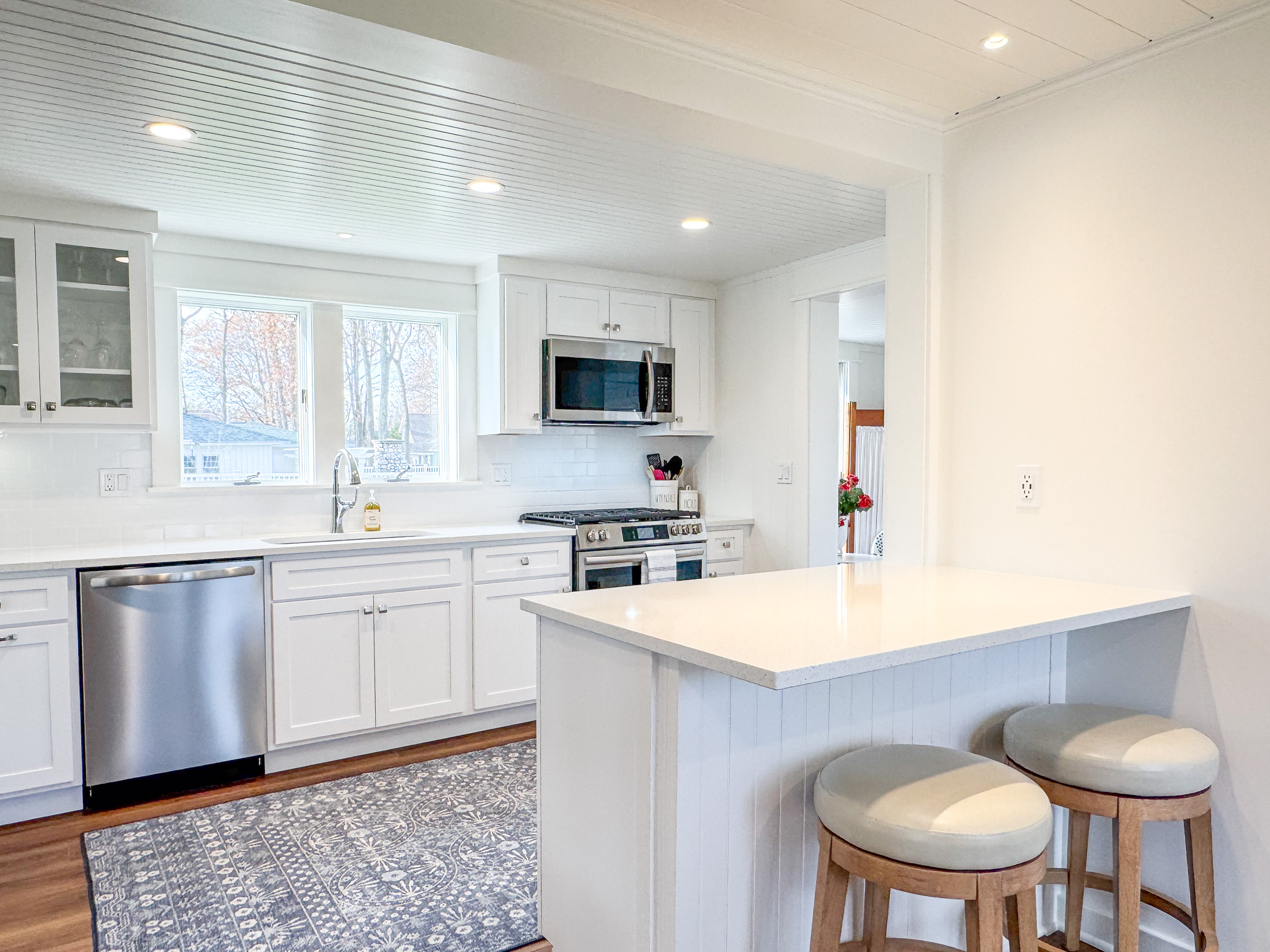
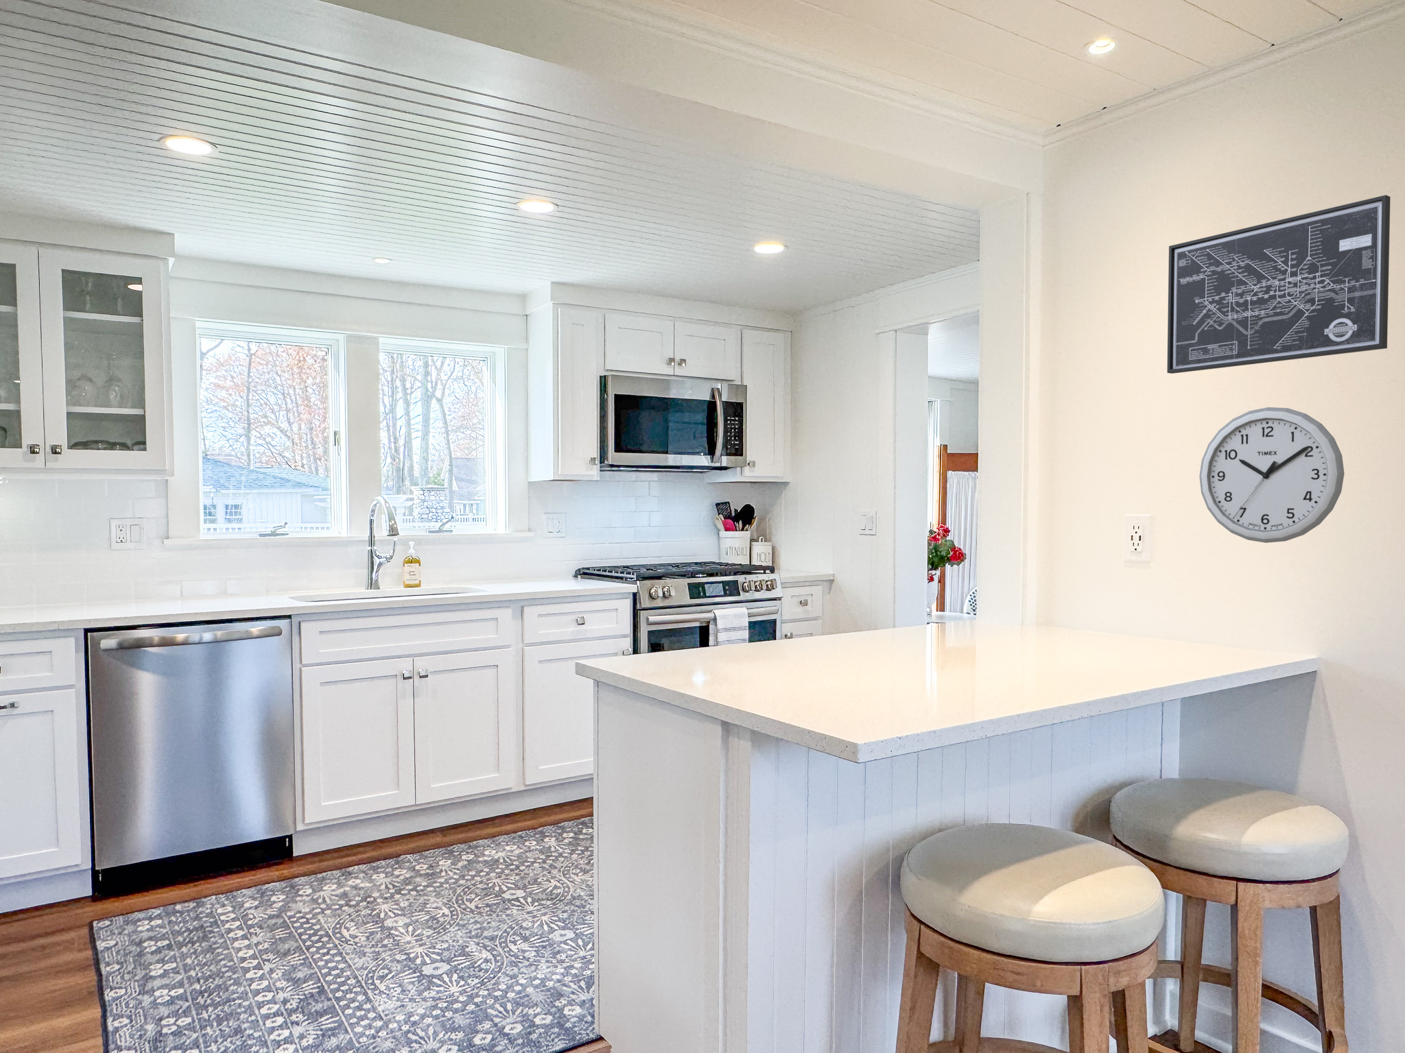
+ wall art [1166,195,1392,374]
+ wall clock [1198,407,1345,543]
